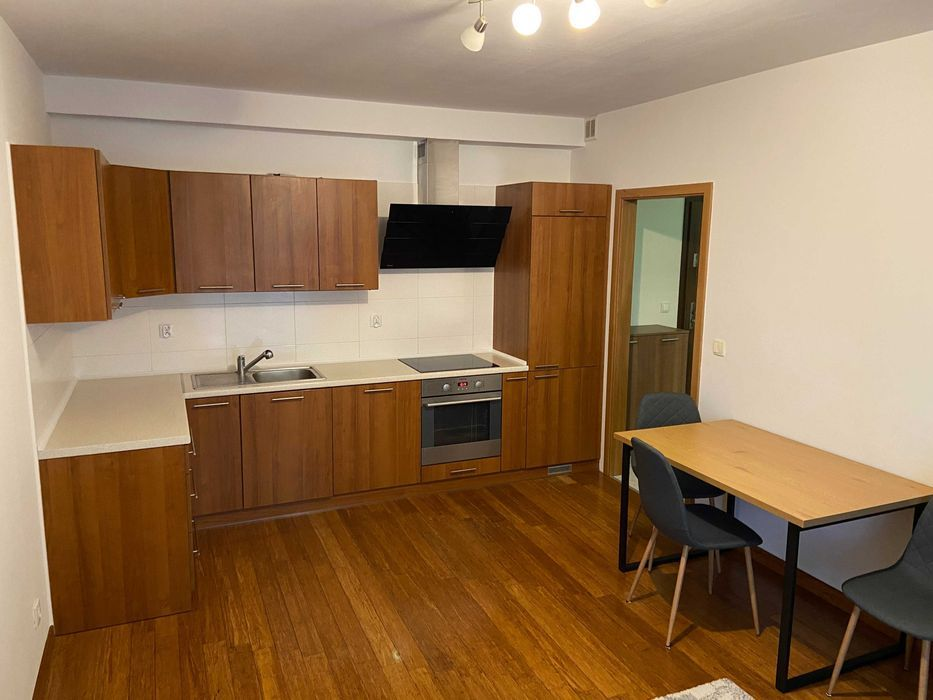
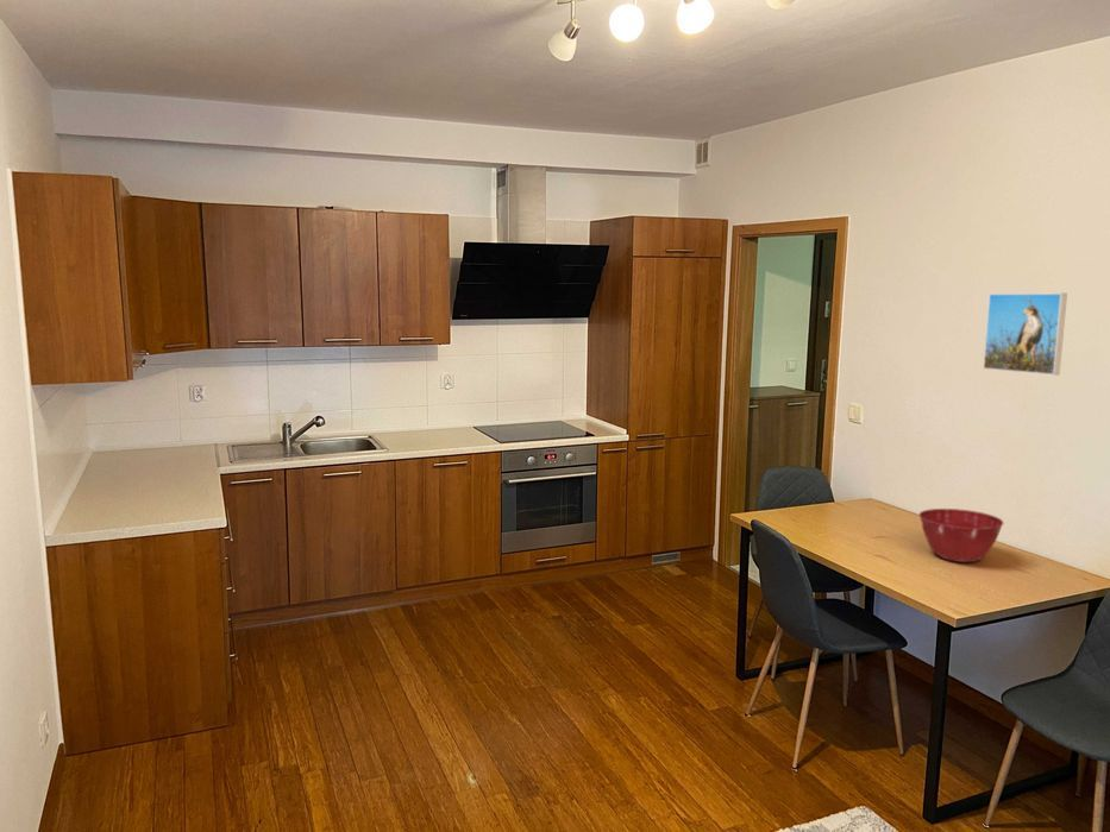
+ mixing bowl [918,508,1004,563]
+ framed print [982,292,1068,377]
